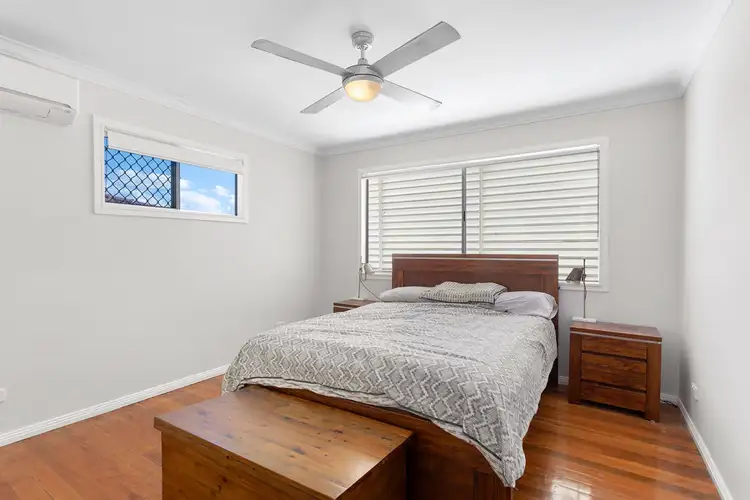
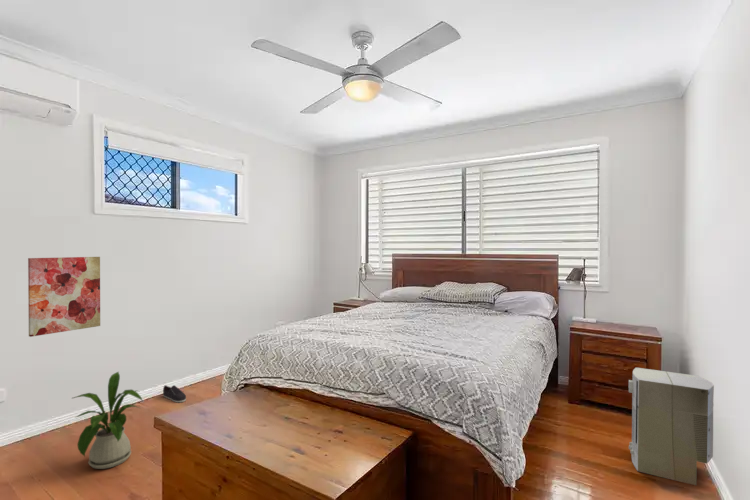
+ wall art [27,256,101,338]
+ shoe [162,384,187,403]
+ air purifier [628,367,715,486]
+ house plant [71,371,143,470]
